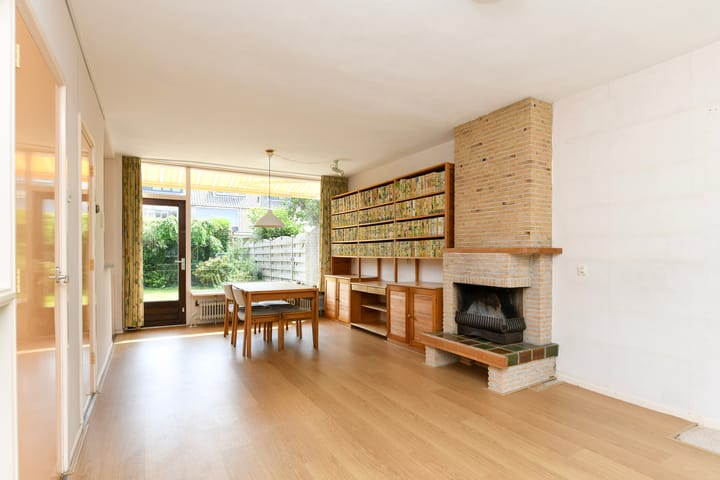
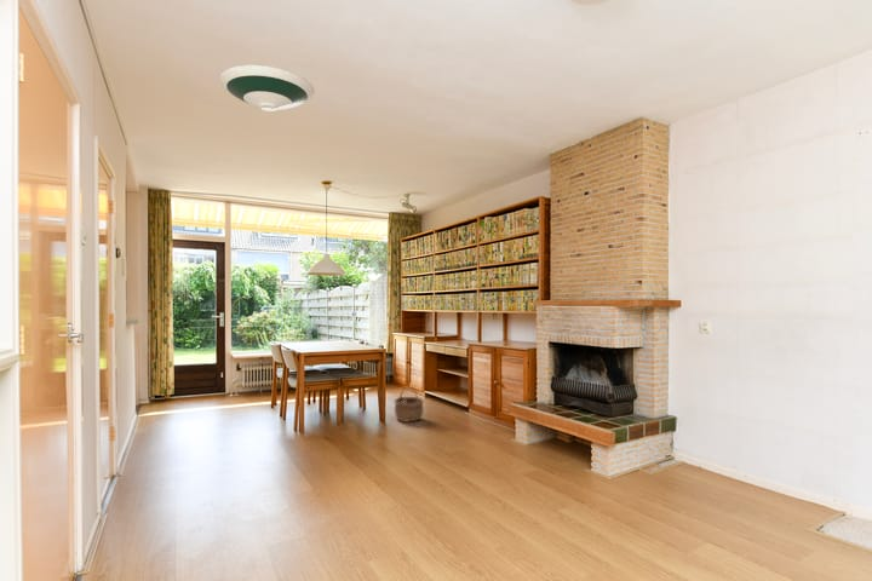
+ wicker basket [394,385,425,422]
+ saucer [218,64,316,113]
